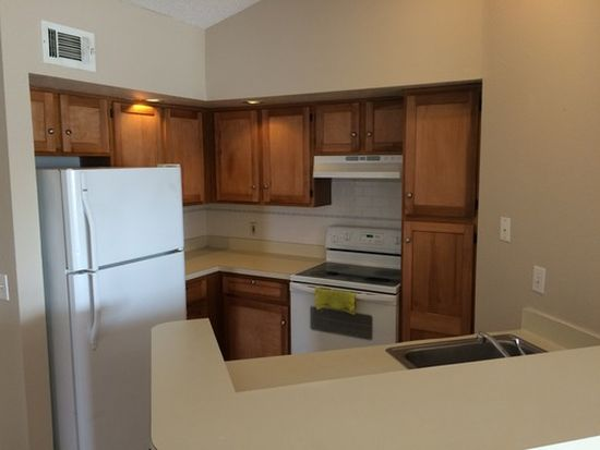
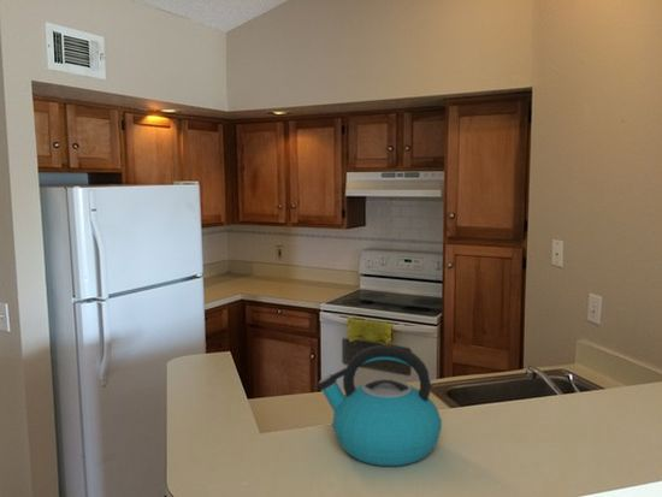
+ kettle [317,344,443,467]
